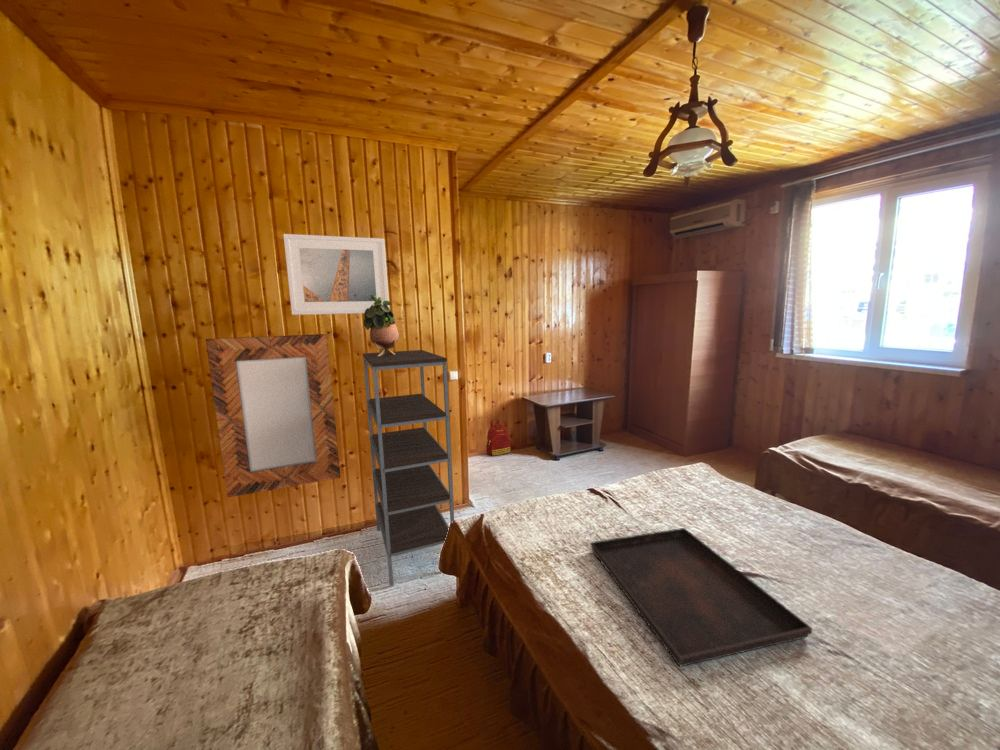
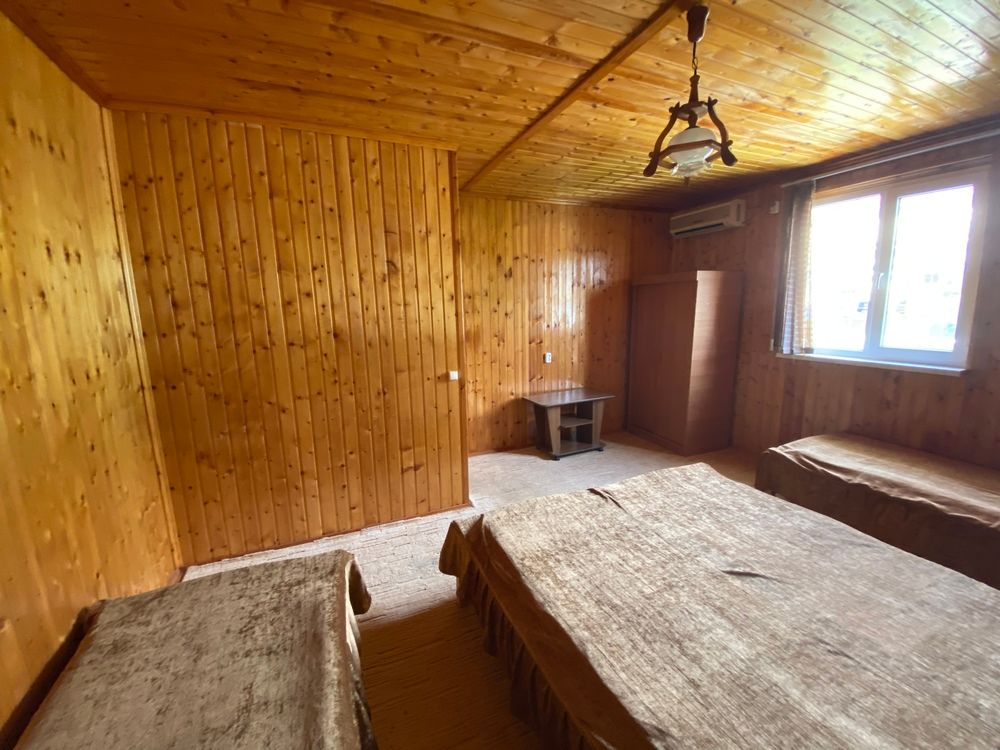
- shelving unit [362,349,455,587]
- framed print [282,233,390,316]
- backpack [485,418,512,457]
- home mirror [205,333,341,498]
- serving tray [589,527,813,668]
- potted plant [362,295,400,356]
